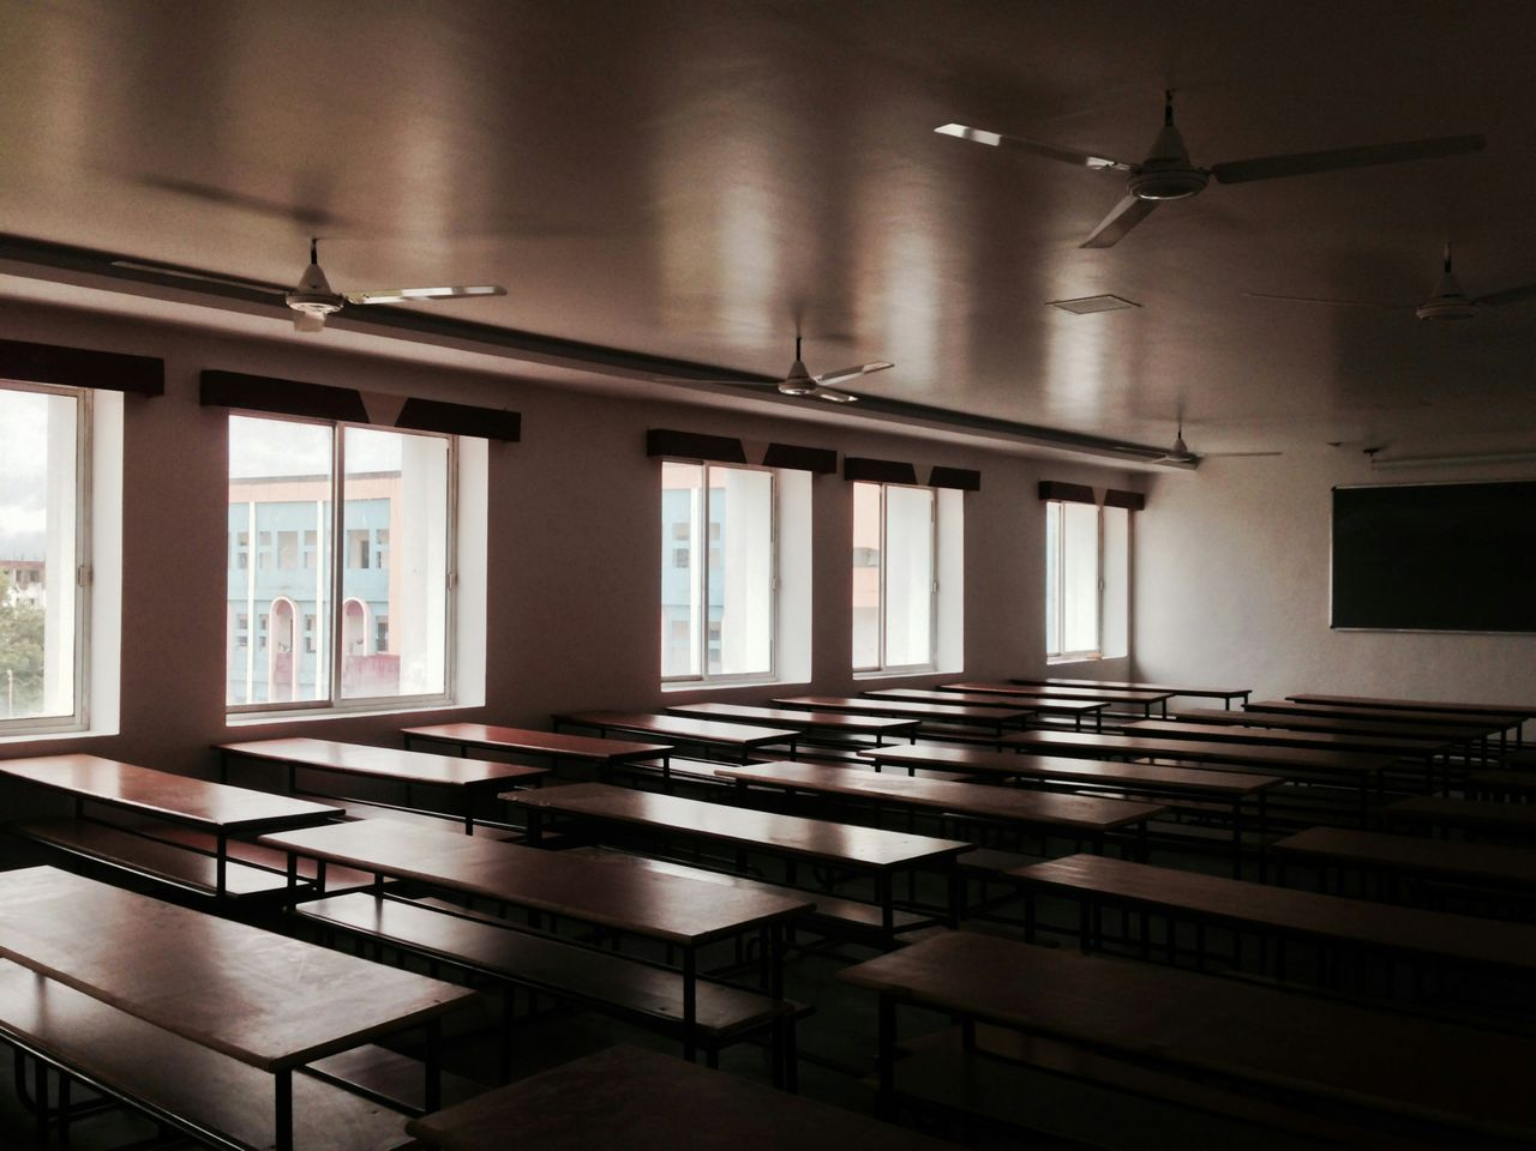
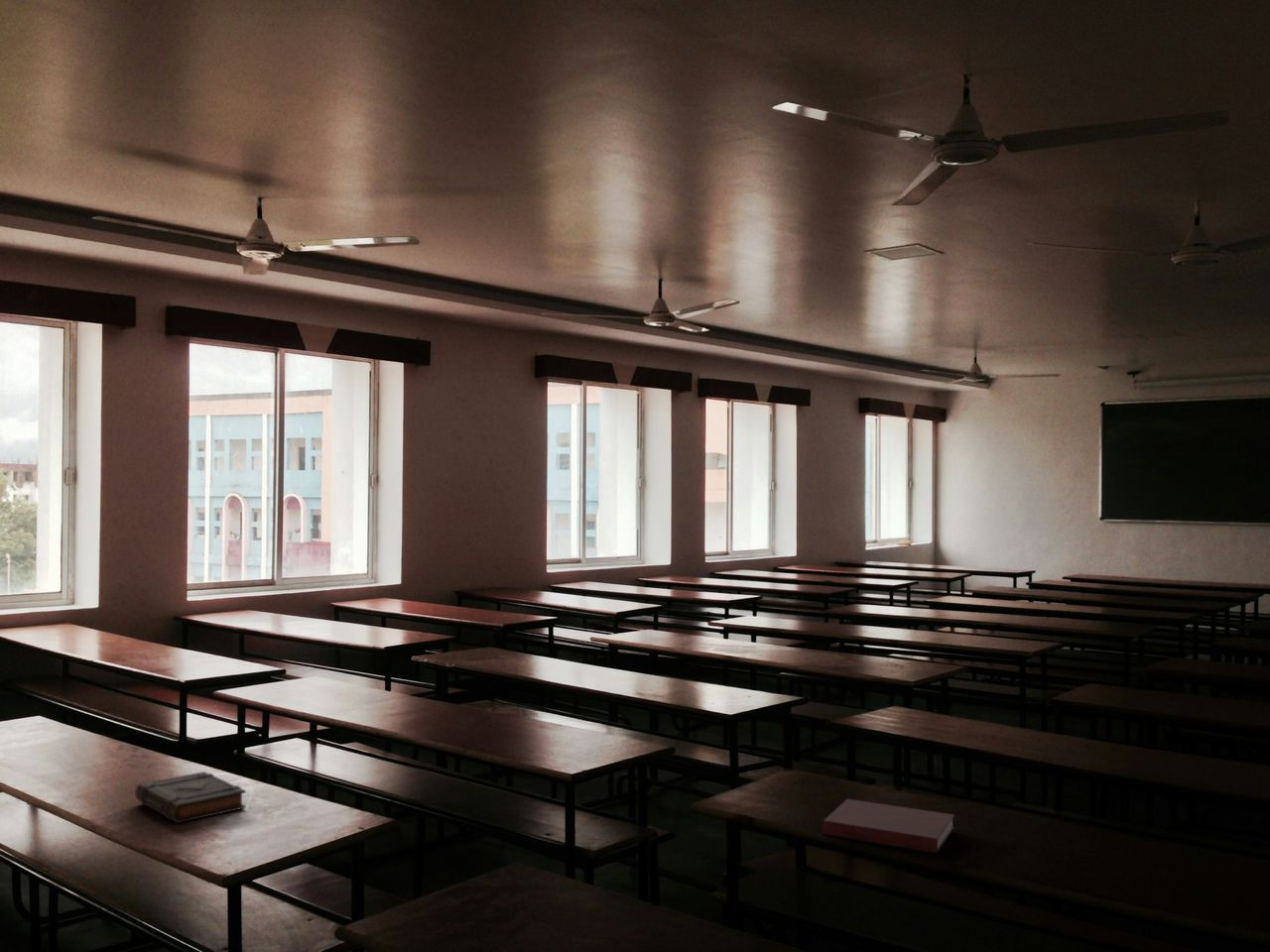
+ notebook [822,798,955,854]
+ book [134,771,247,824]
